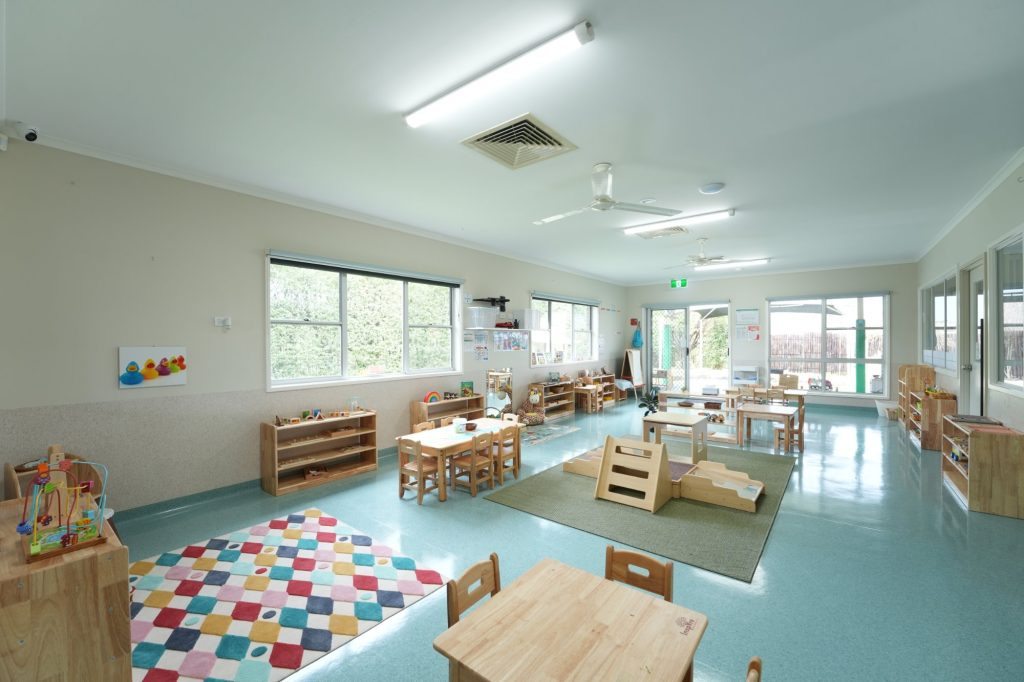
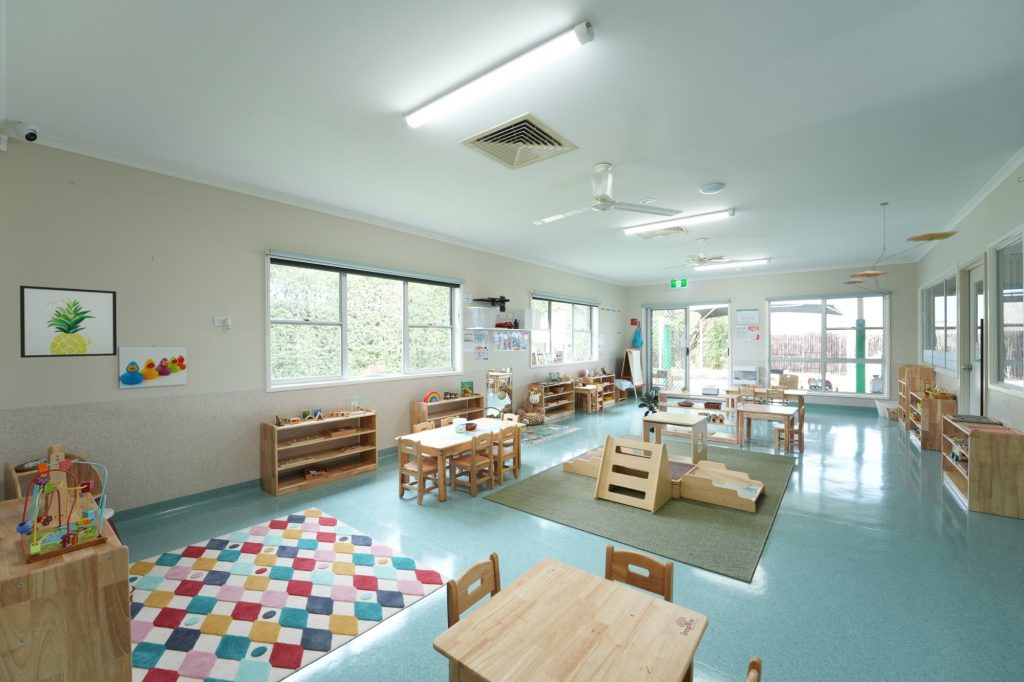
+ ceiling mobile [842,202,959,299]
+ wall art [19,285,118,359]
